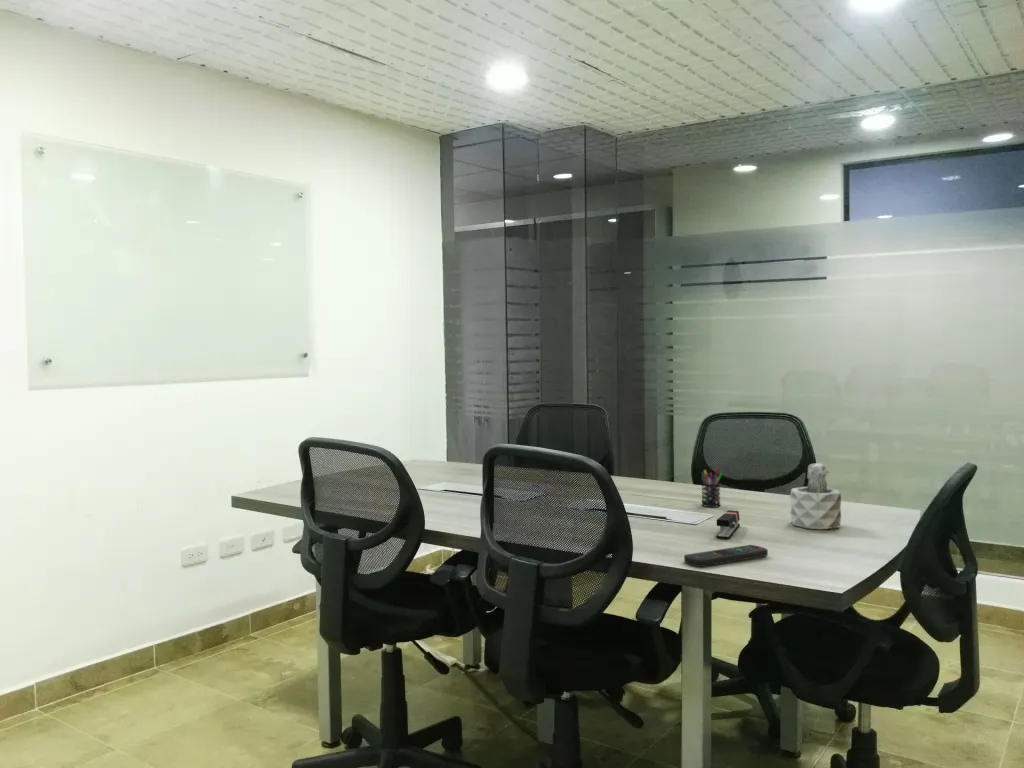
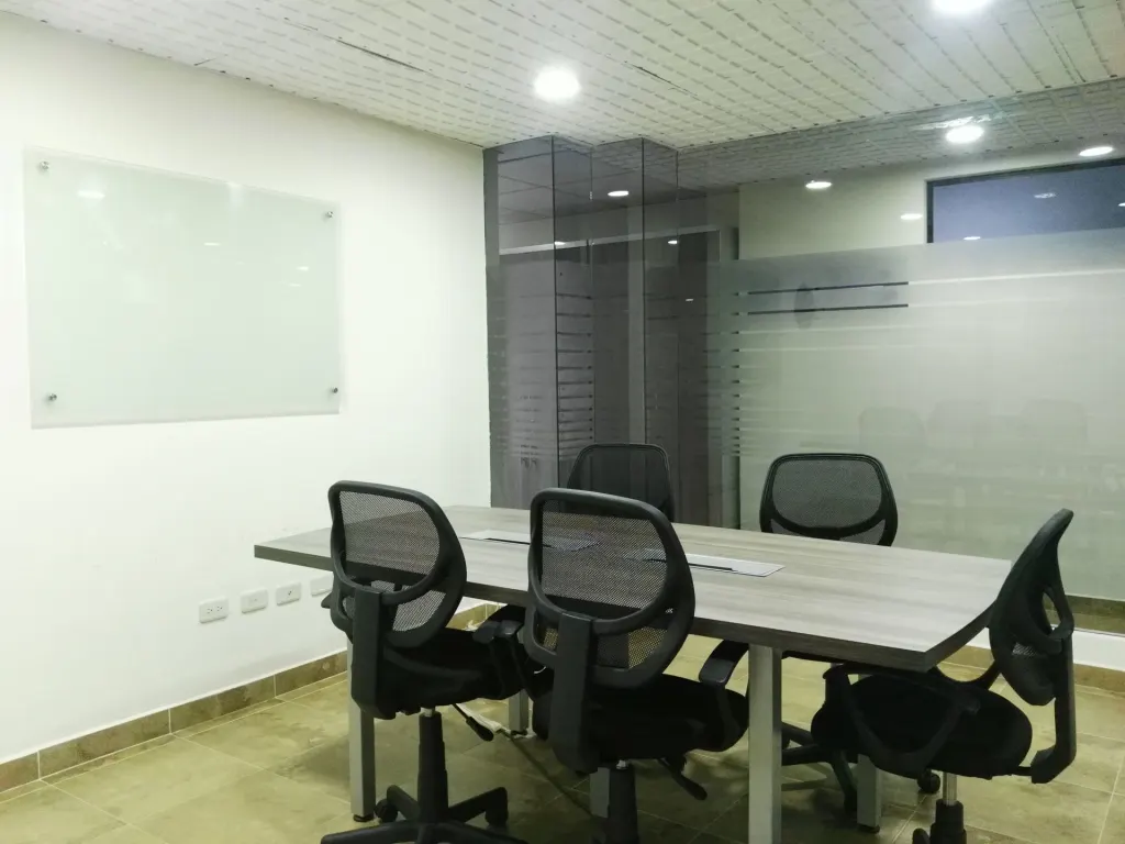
- stapler [715,509,741,540]
- remote control [683,544,769,568]
- succulent plant [789,462,842,530]
- pen holder [700,468,724,508]
